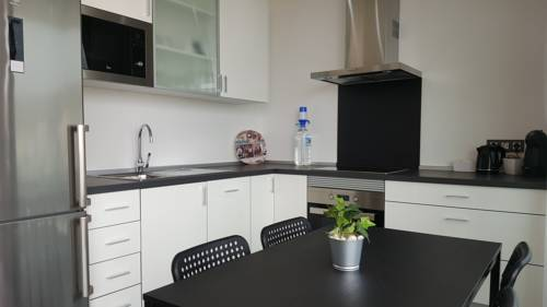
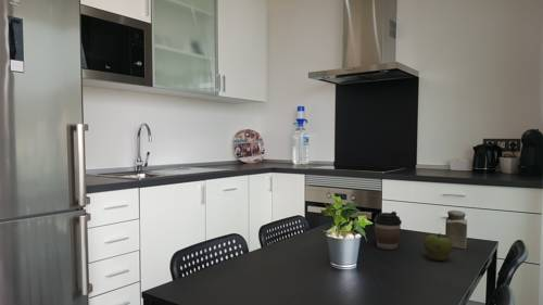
+ coffee cup [372,211,403,251]
+ salt shaker [444,209,468,250]
+ apple [422,232,454,262]
